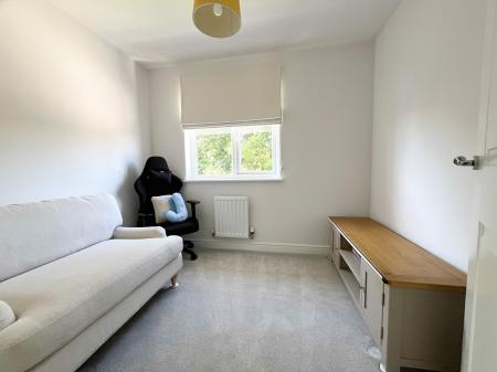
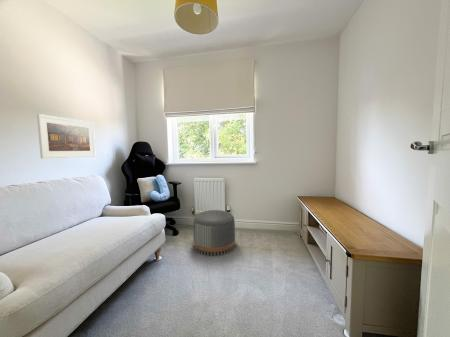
+ pouf [192,209,236,257]
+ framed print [36,113,97,160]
